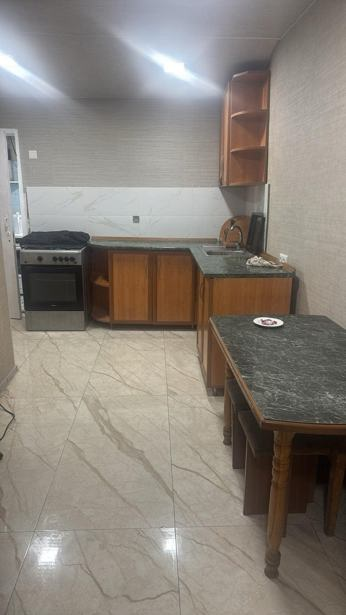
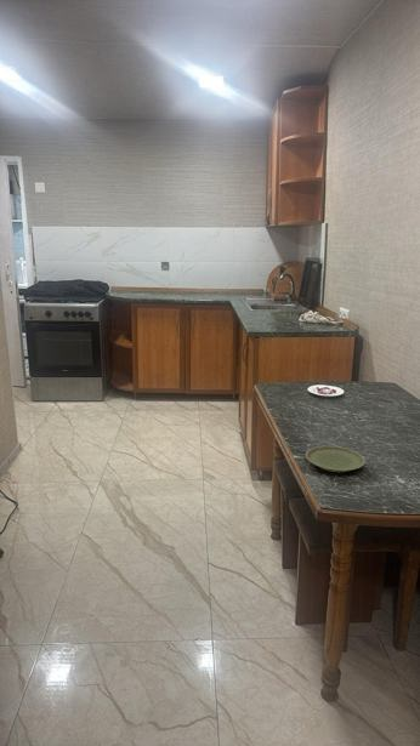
+ plate [305,445,367,473]
